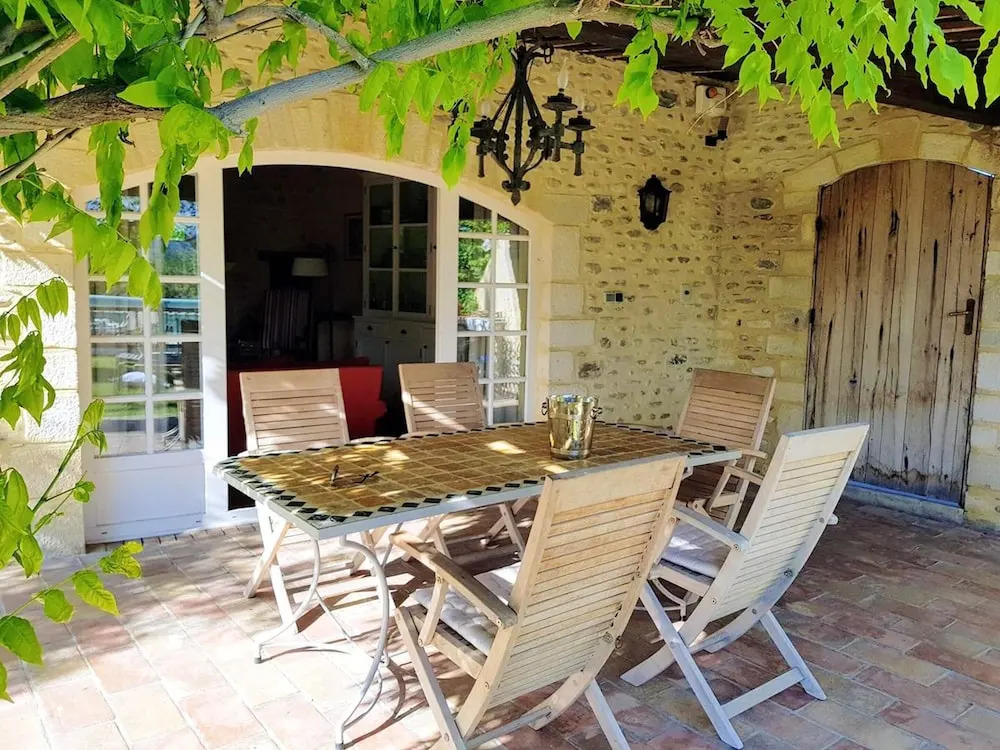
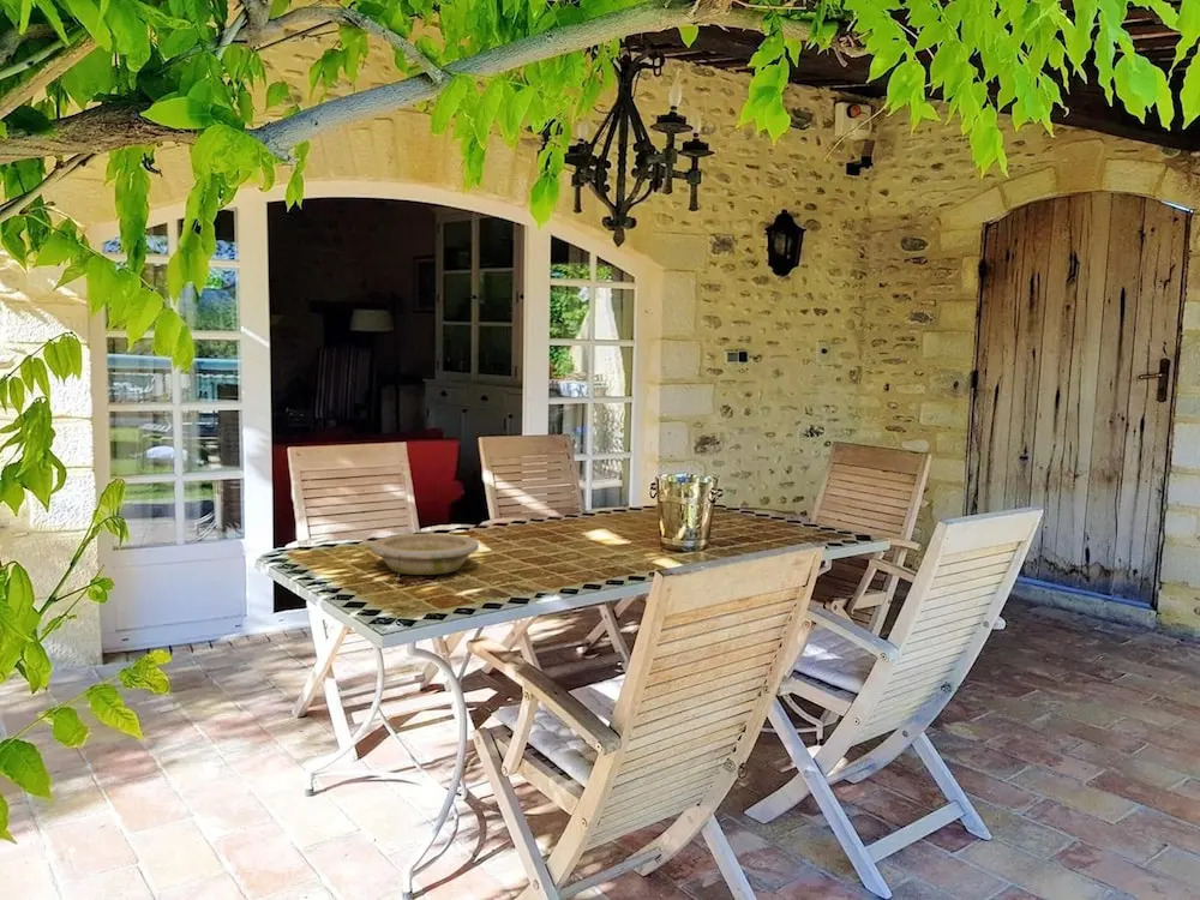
+ bowl [371,533,480,576]
